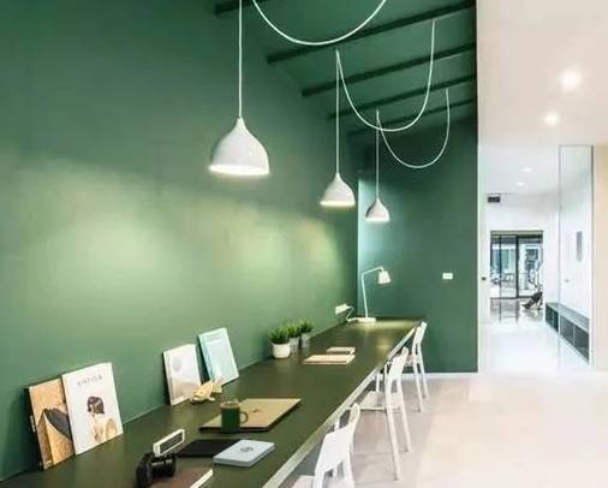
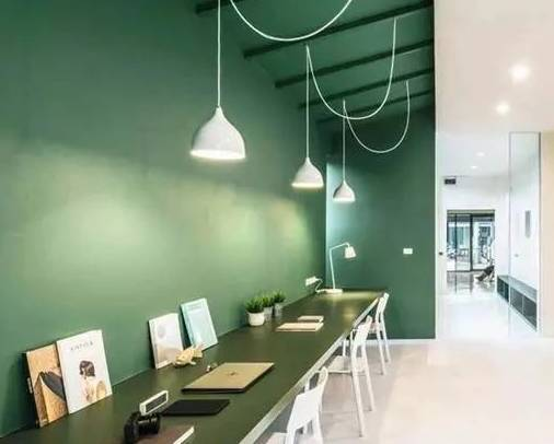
- notepad [213,439,275,468]
- mug [219,401,250,434]
